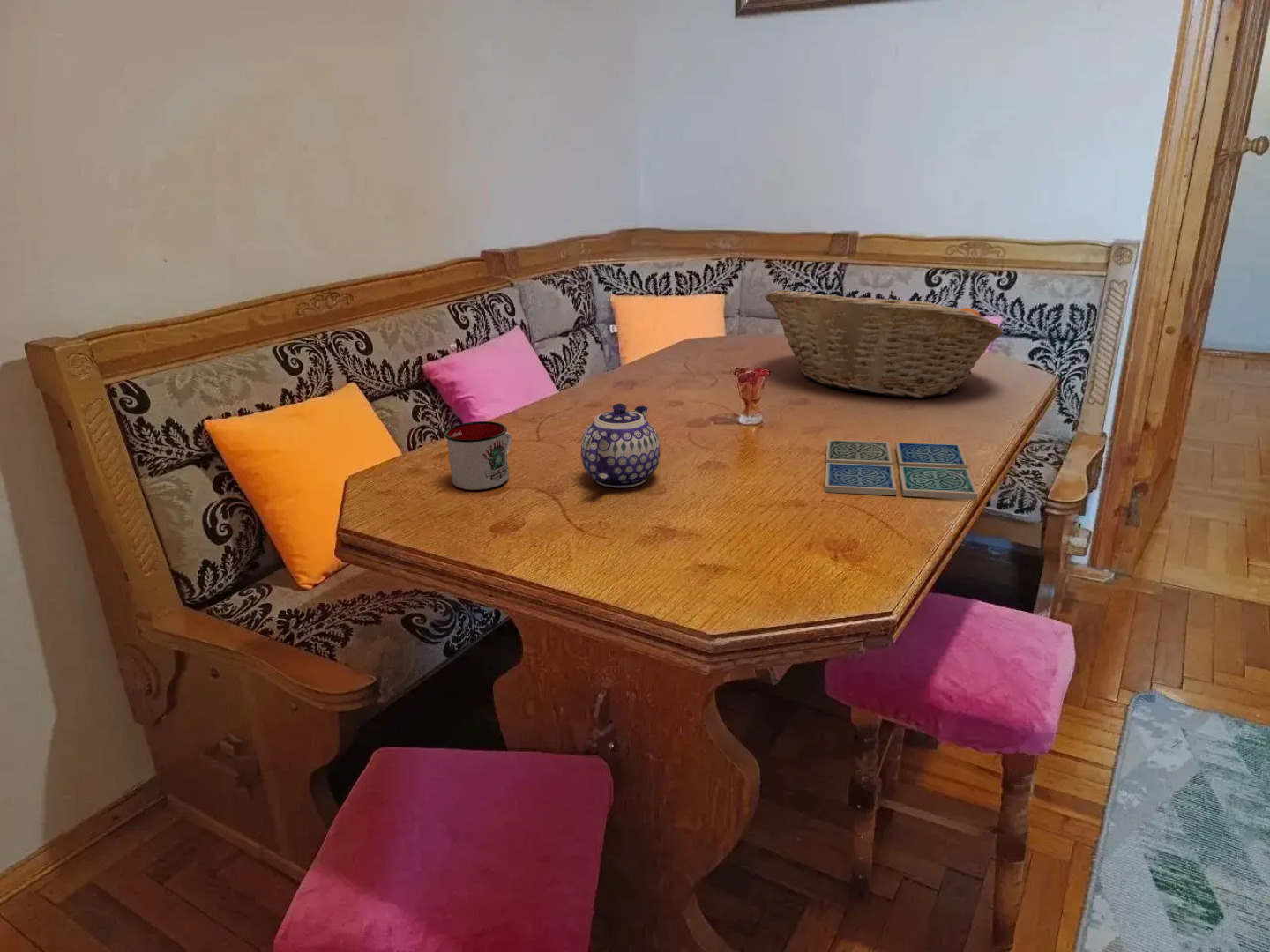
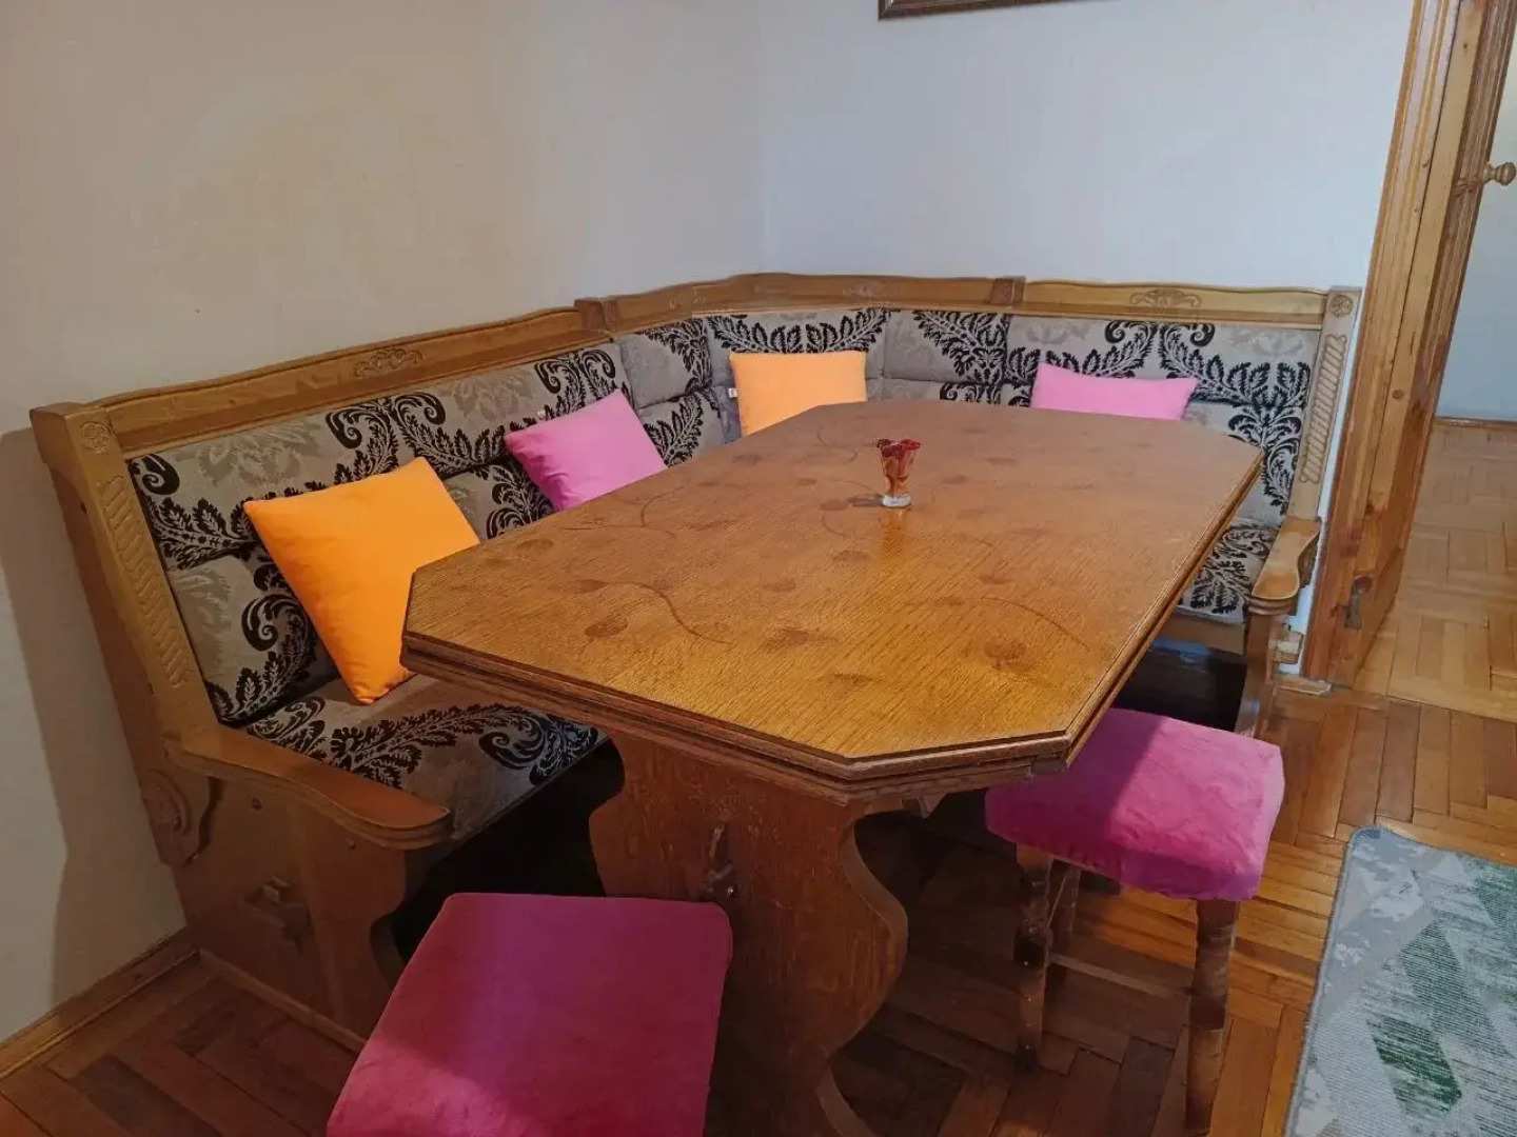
- mug [444,420,512,491]
- fruit basket [765,289,1005,398]
- teapot [580,403,661,488]
- drink coaster [824,439,979,501]
